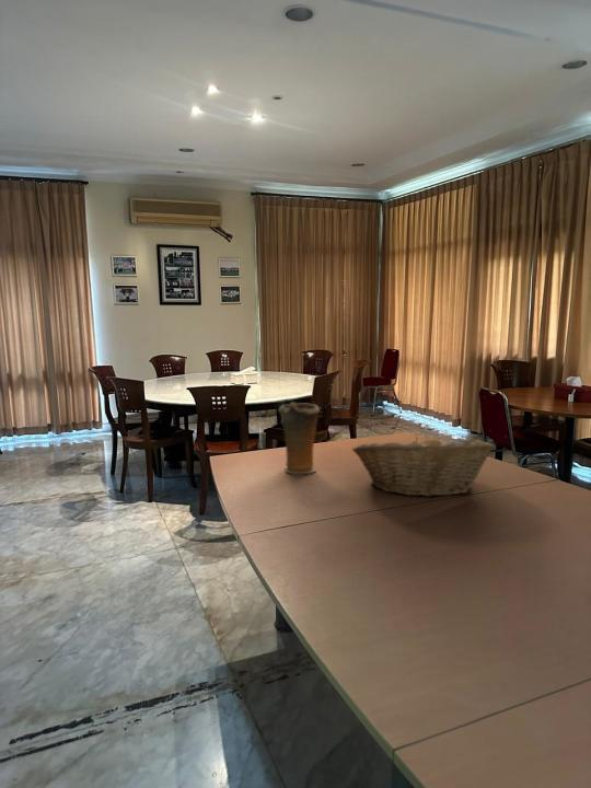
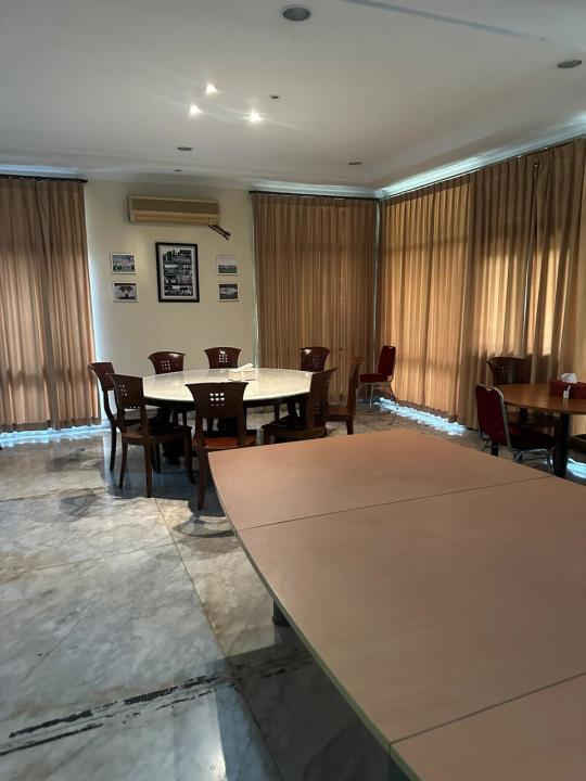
- fruit basket [351,432,496,498]
- vase [278,401,321,476]
